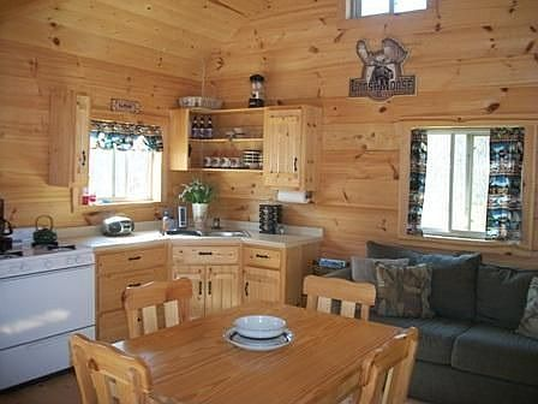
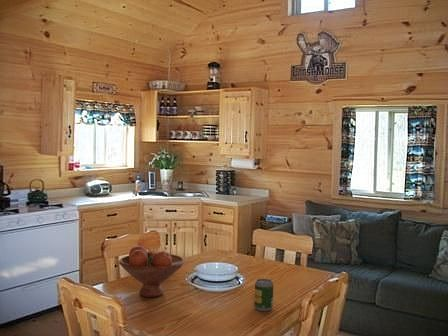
+ fruit bowl [118,245,186,298]
+ soda can [253,278,274,312]
